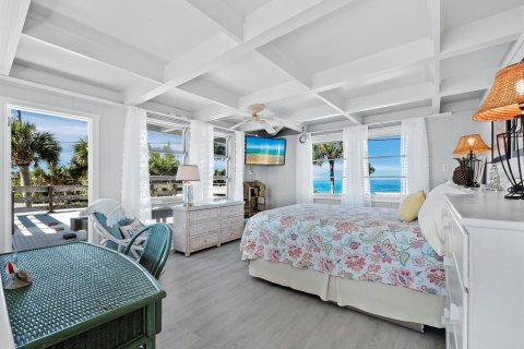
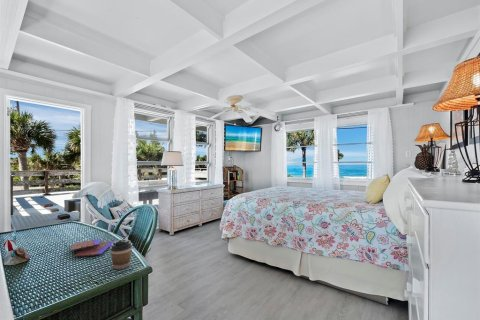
+ coffee cup [109,238,133,270]
+ book [69,238,116,258]
